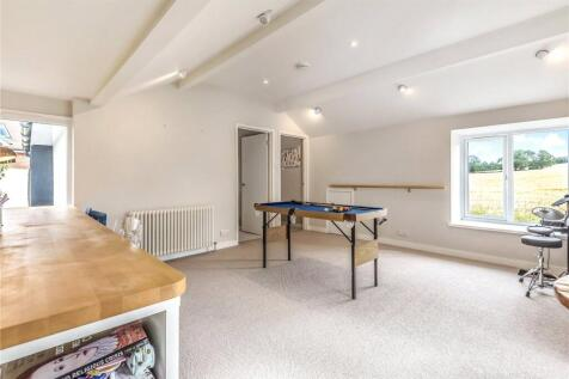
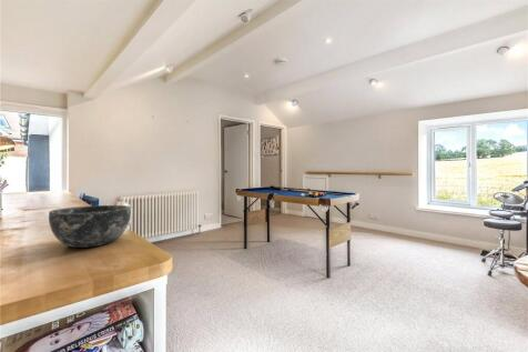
+ bowl [48,204,132,249]
